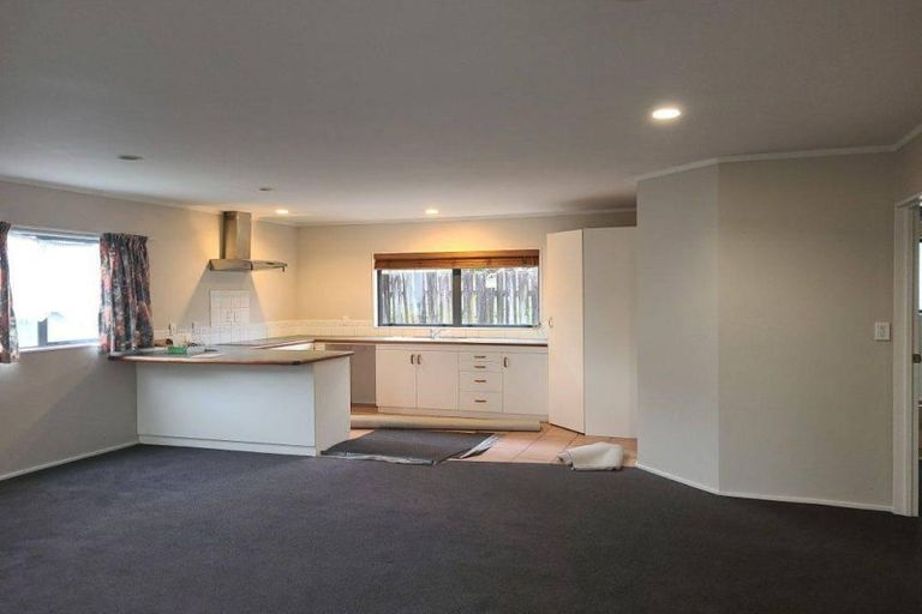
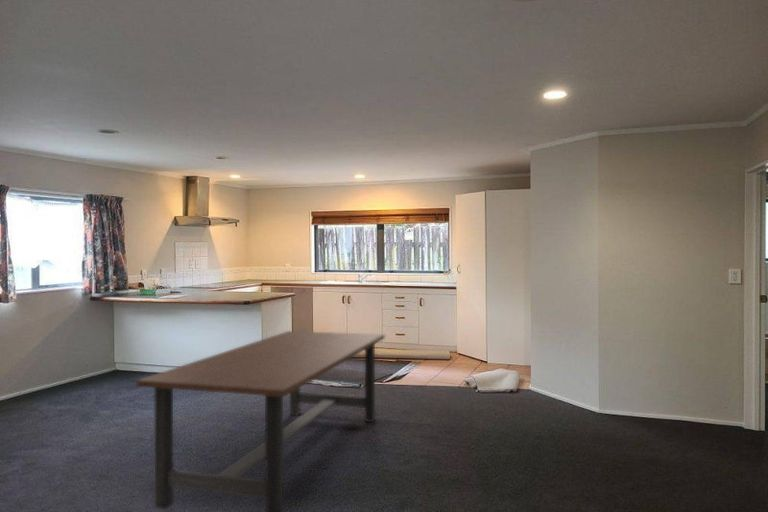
+ dining table [136,330,386,512]
